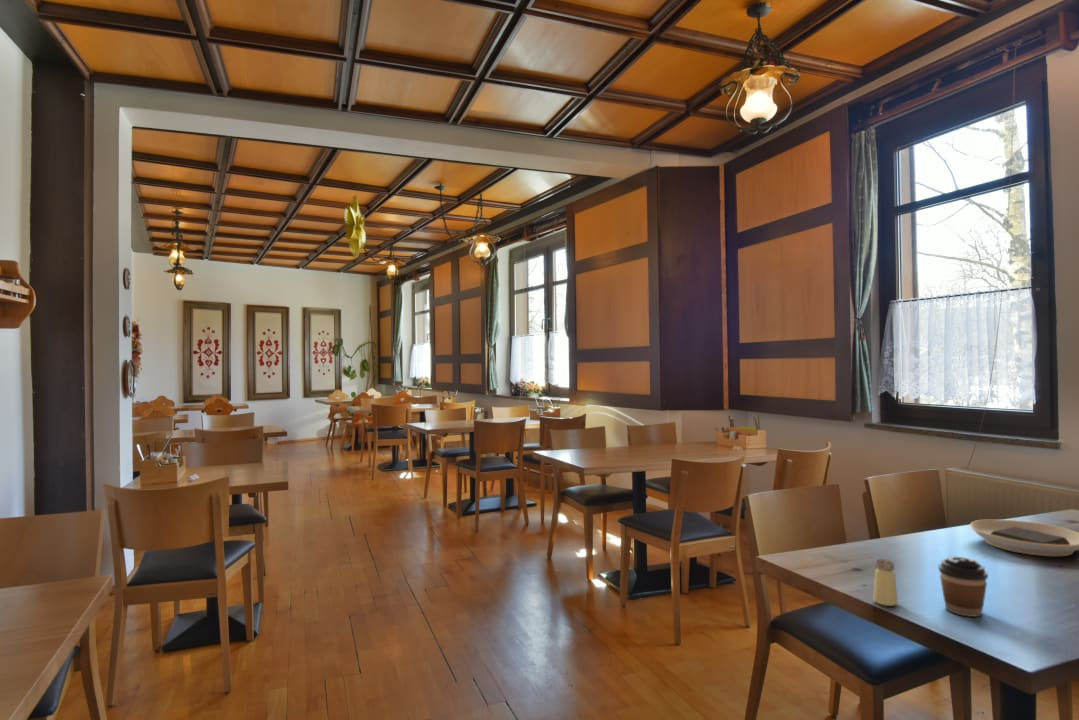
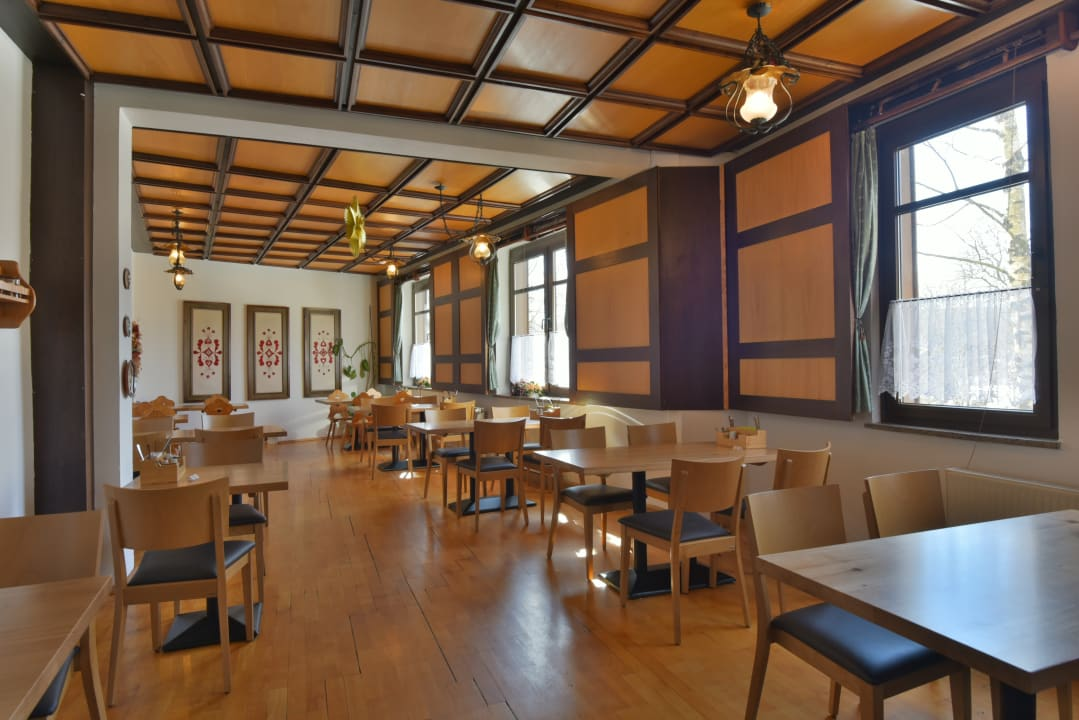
- coffee cup [937,555,989,618]
- plate [969,519,1079,557]
- saltshaker [872,558,899,607]
